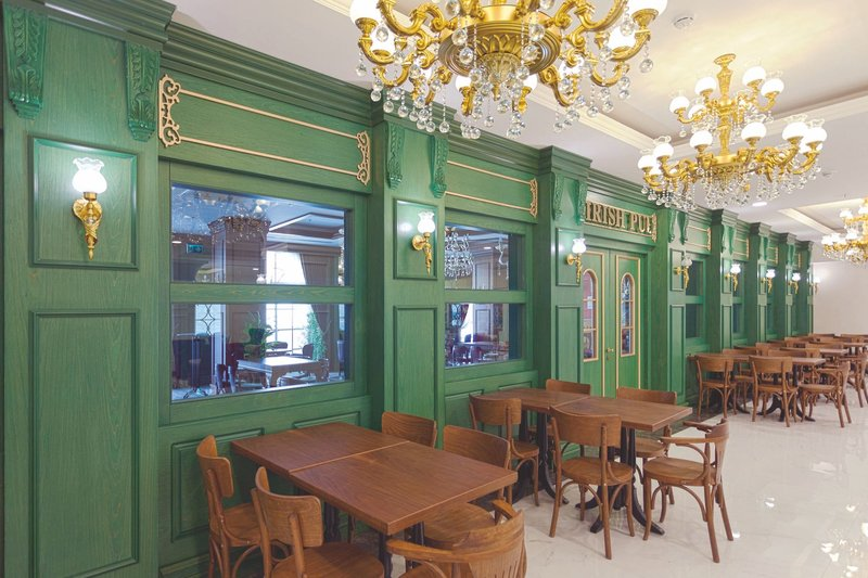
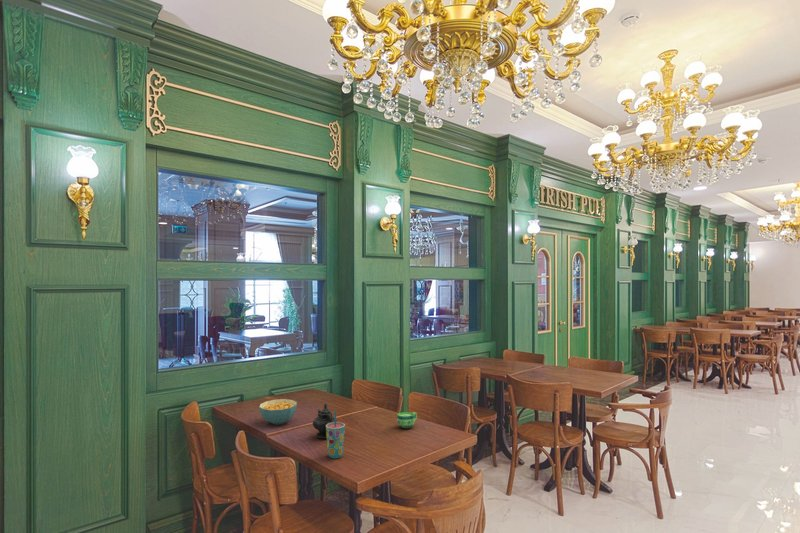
+ teapot [312,402,338,439]
+ cup [326,409,346,459]
+ cereal bowl [258,398,298,425]
+ cup [396,411,418,429]
